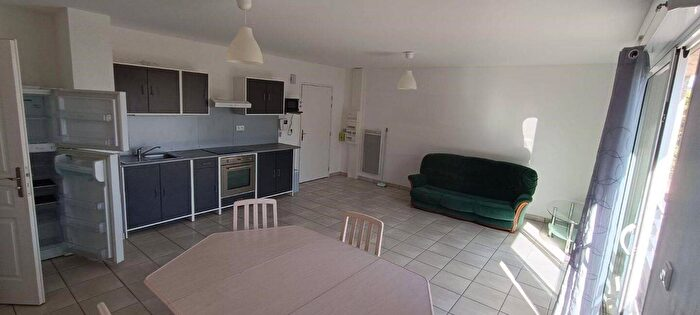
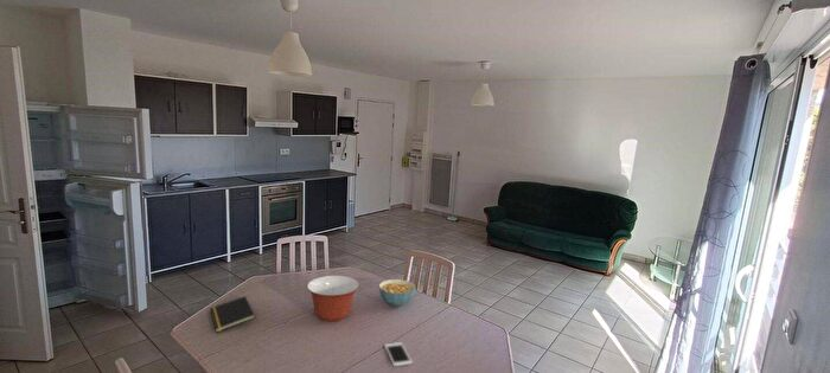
+ mixing bowl [306,275,360,322]
+ notepad [209,295,256,333]
+ cereal bowl [378,278,417,307]
+ cell phone [383,341,414,367]
